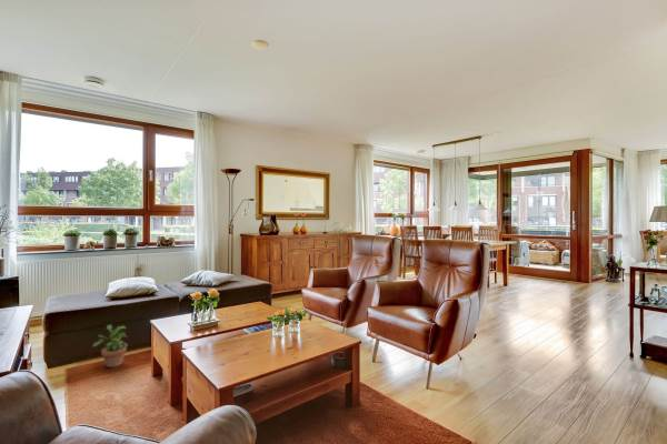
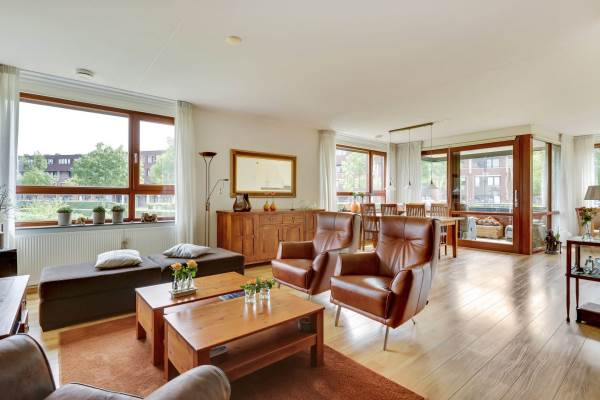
- potted plant [92,324,129,369]
